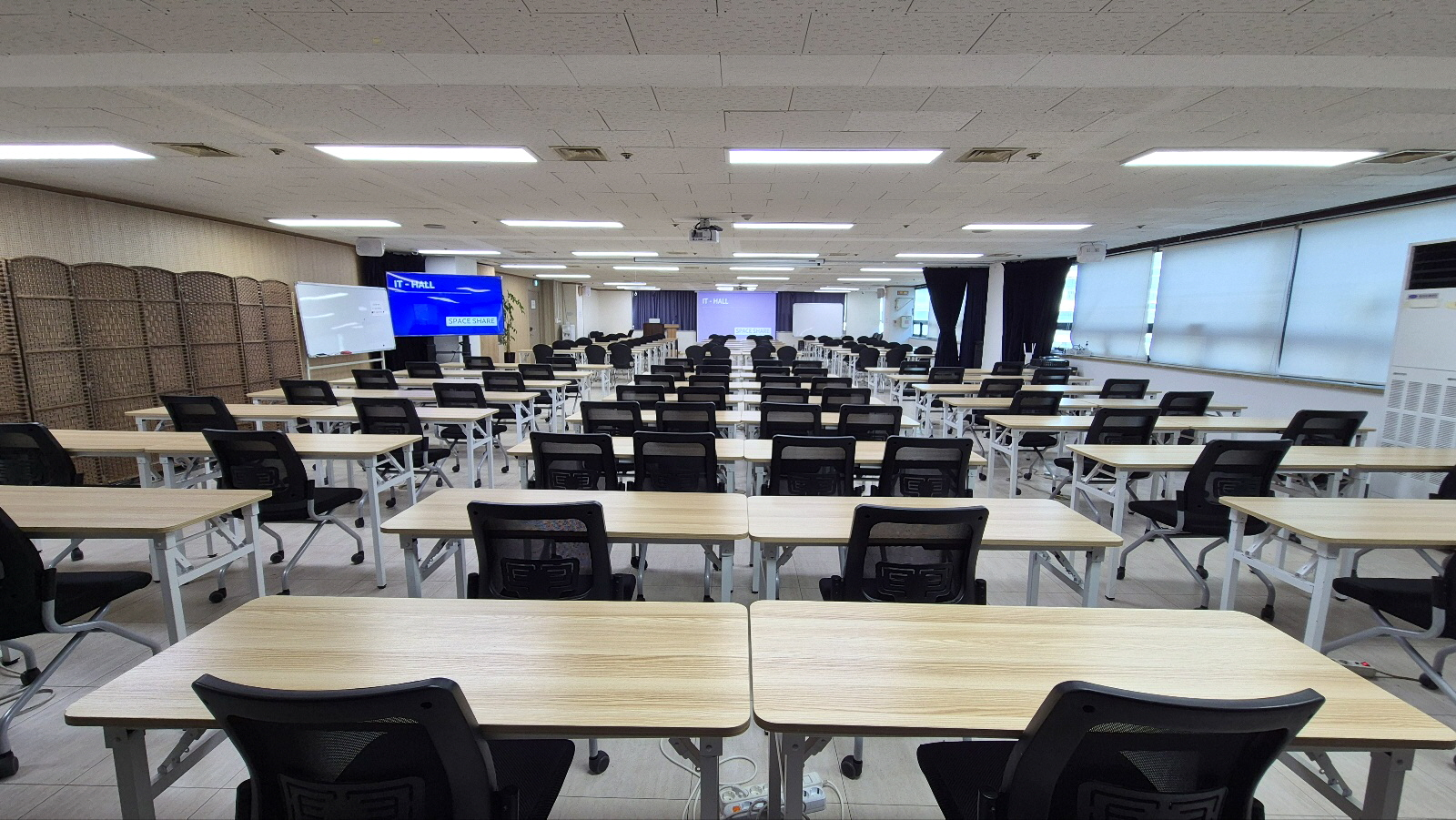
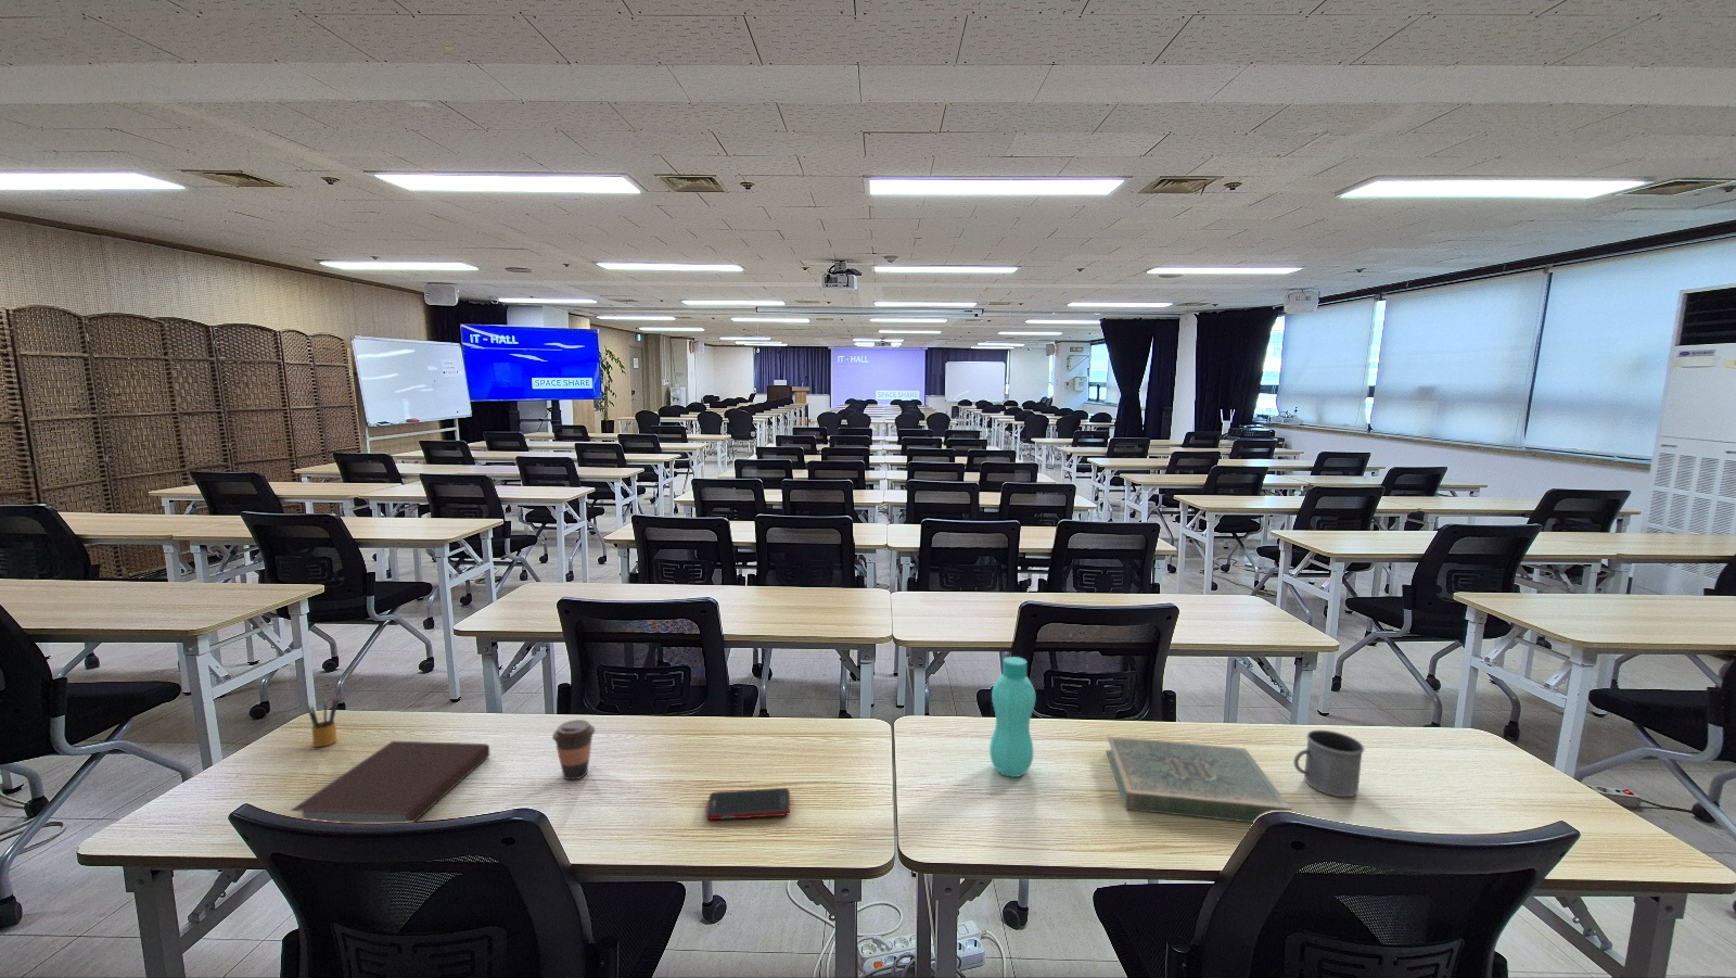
+ book [1105,735,1292,824]
+ coffee cup [551,718,596,781]
+ cell phone [705,787,790,821]
+ notebook [289,741,490,824]
+ pencil box [306,692,341,748]
+ bottle [988,656,1036,779]
+ mug [1292,730,1366,798]
